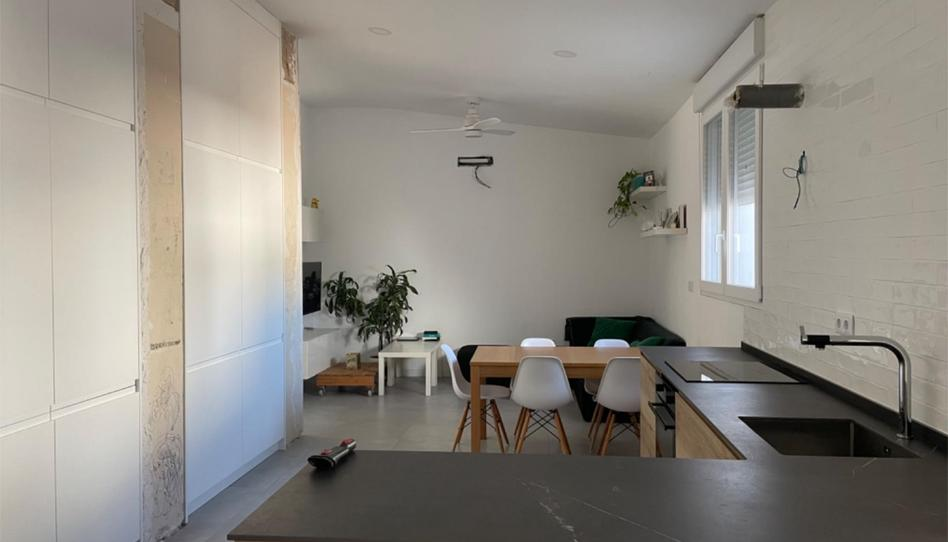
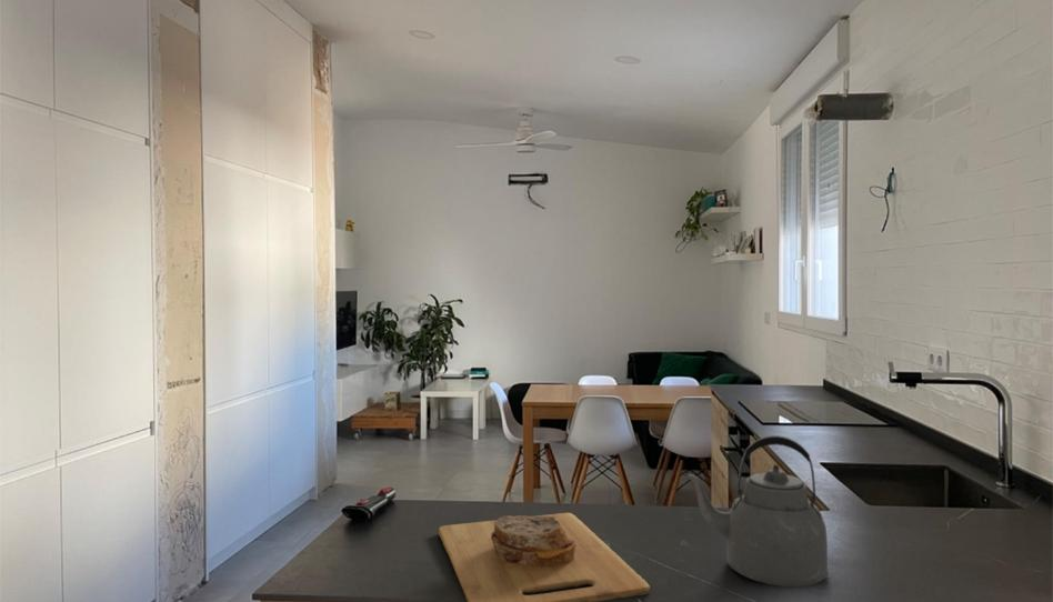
+ kettle [681,434,829,588]
+ cutting board [438,512,651,602]
